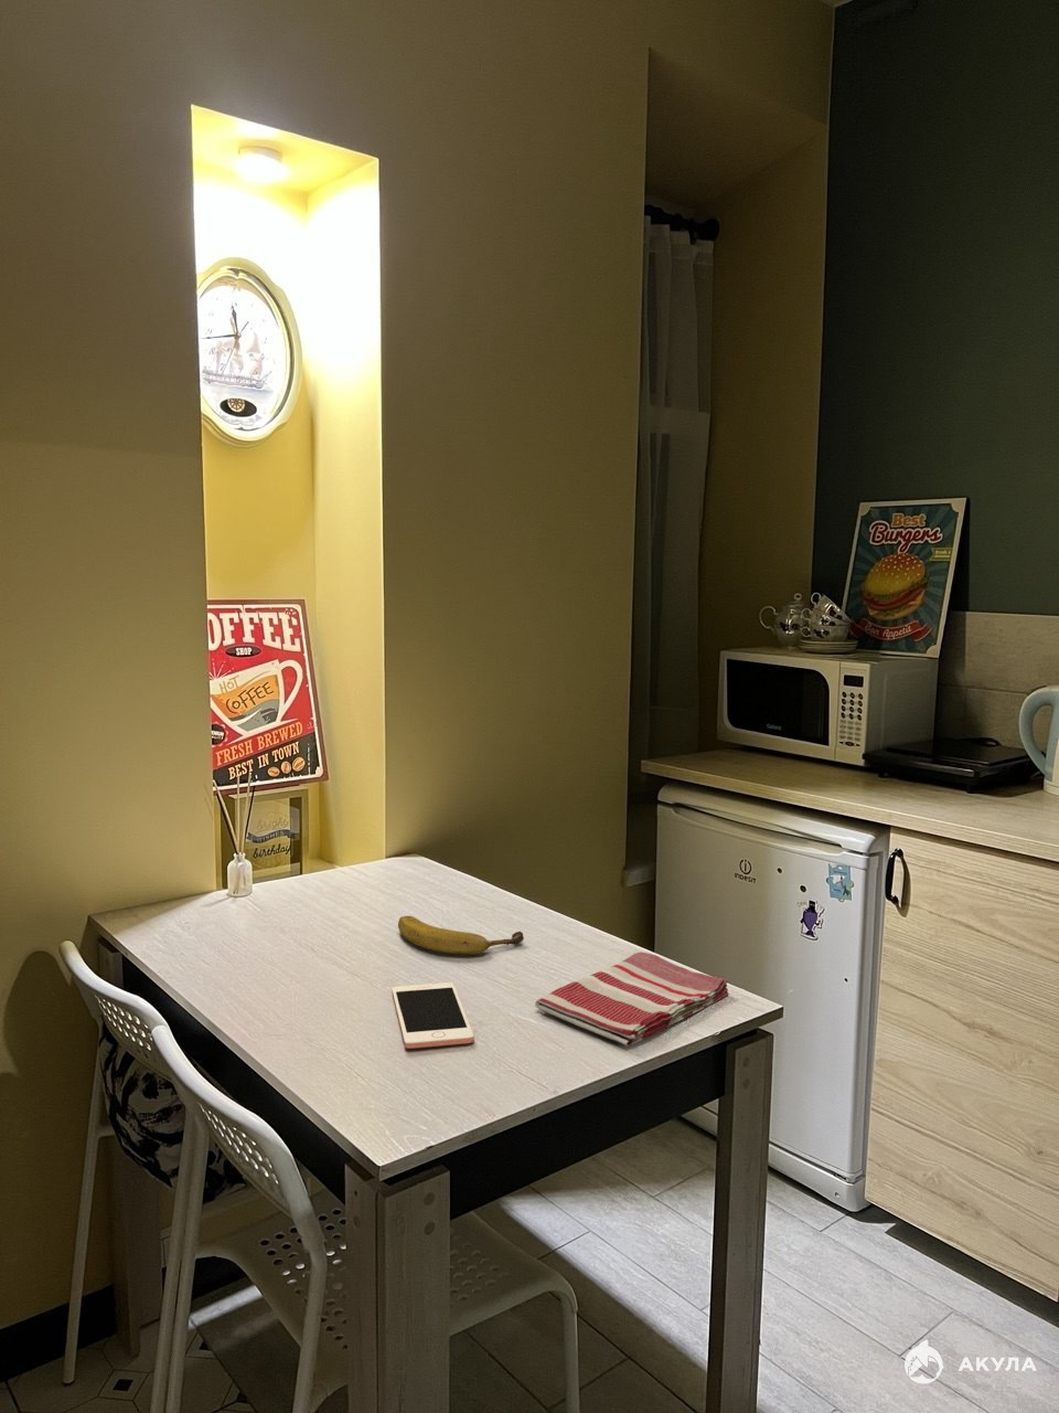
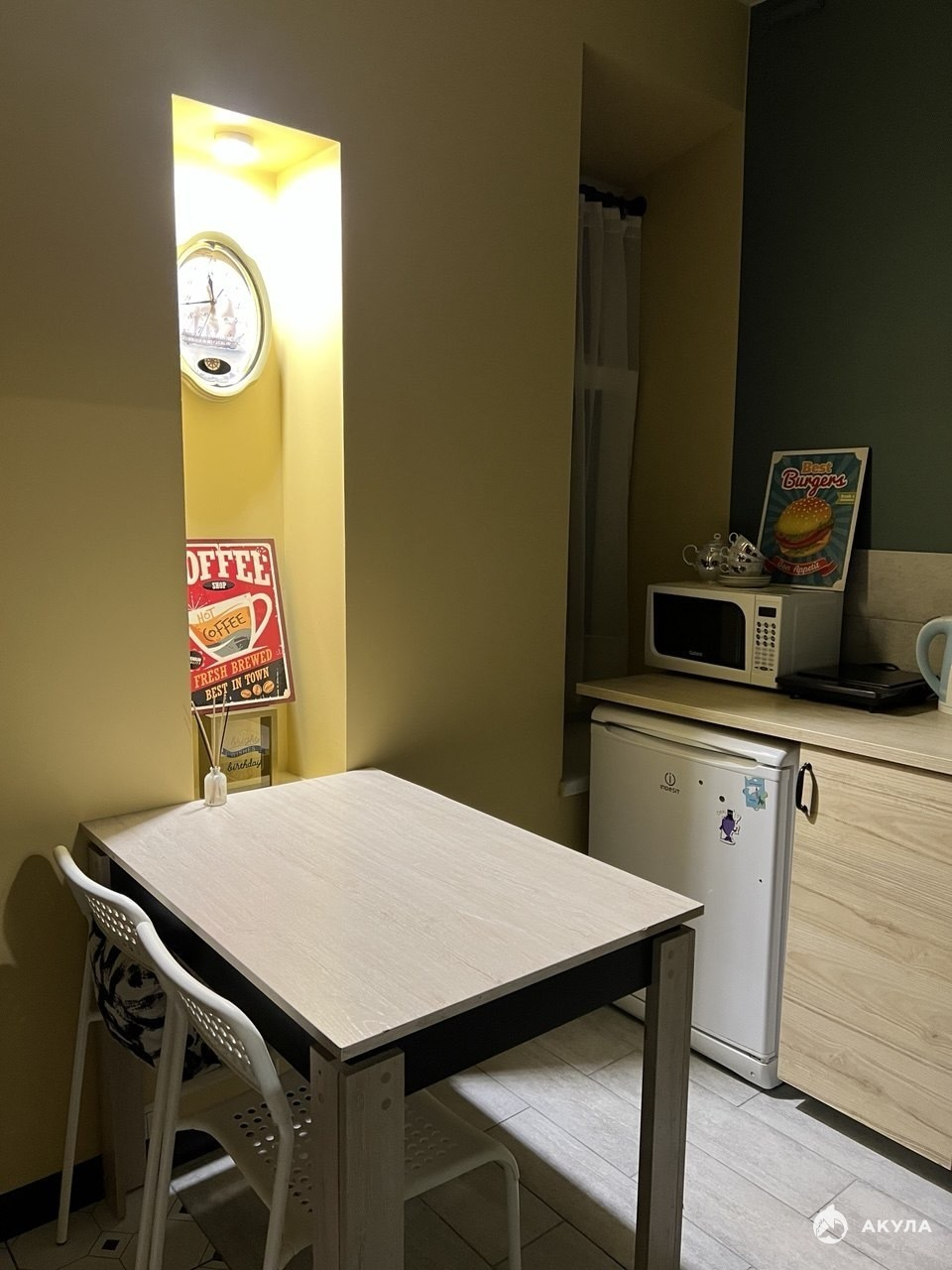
- fruit [397,916,525,955]
- dish towel [534,951,730,1047]
- cell phone [390,981,474,1050]
